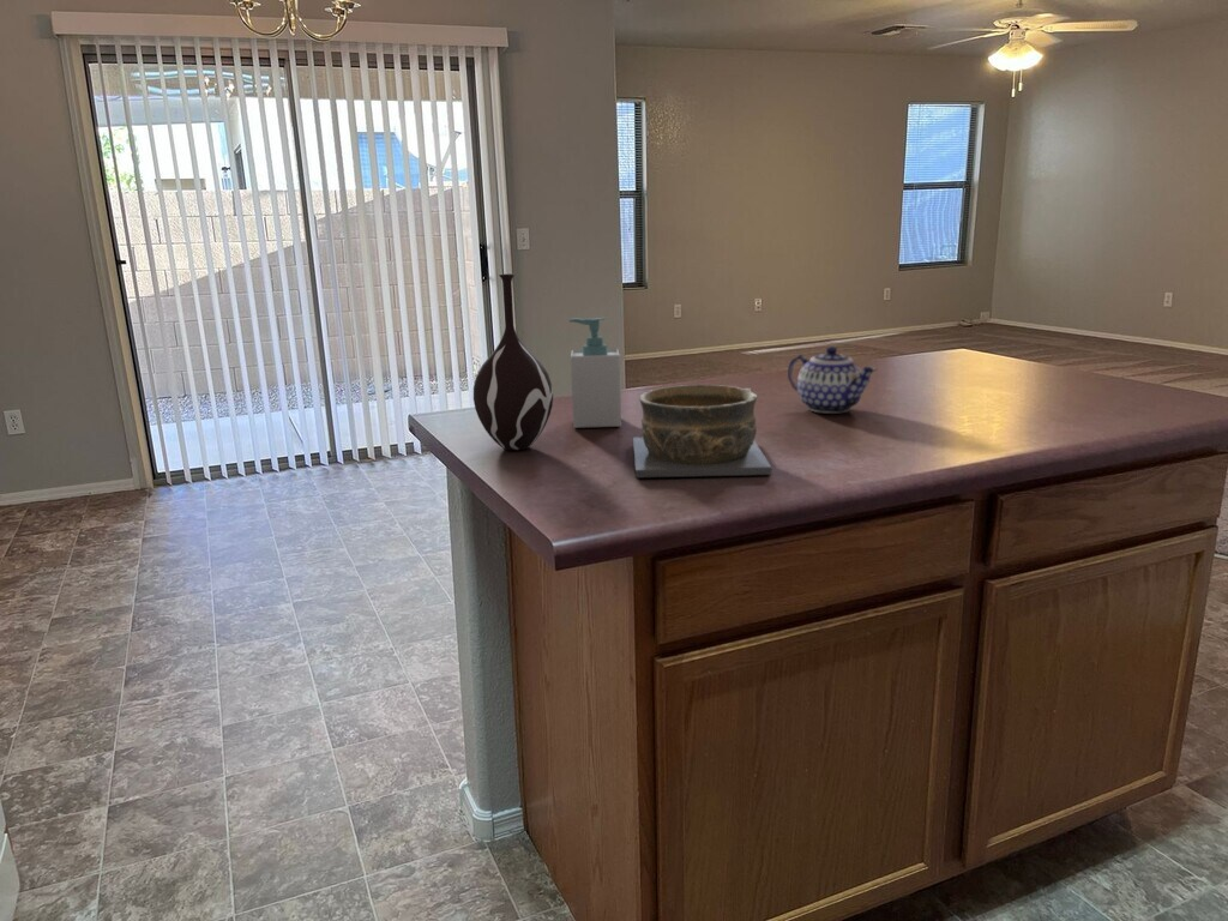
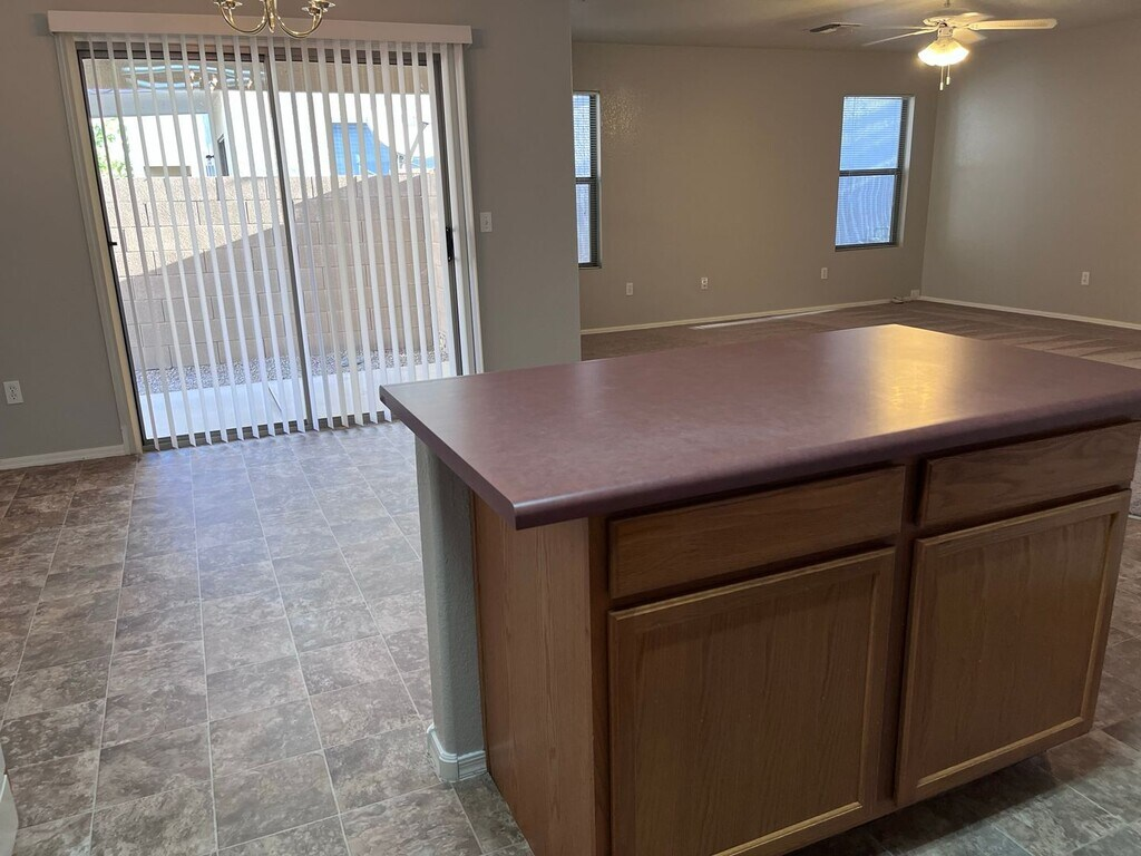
- teapot [787,345,878,415]
- soap bottle [567,317,622,429]
- vase [472,272,554,451]
- bowl [632,384,772,480]
